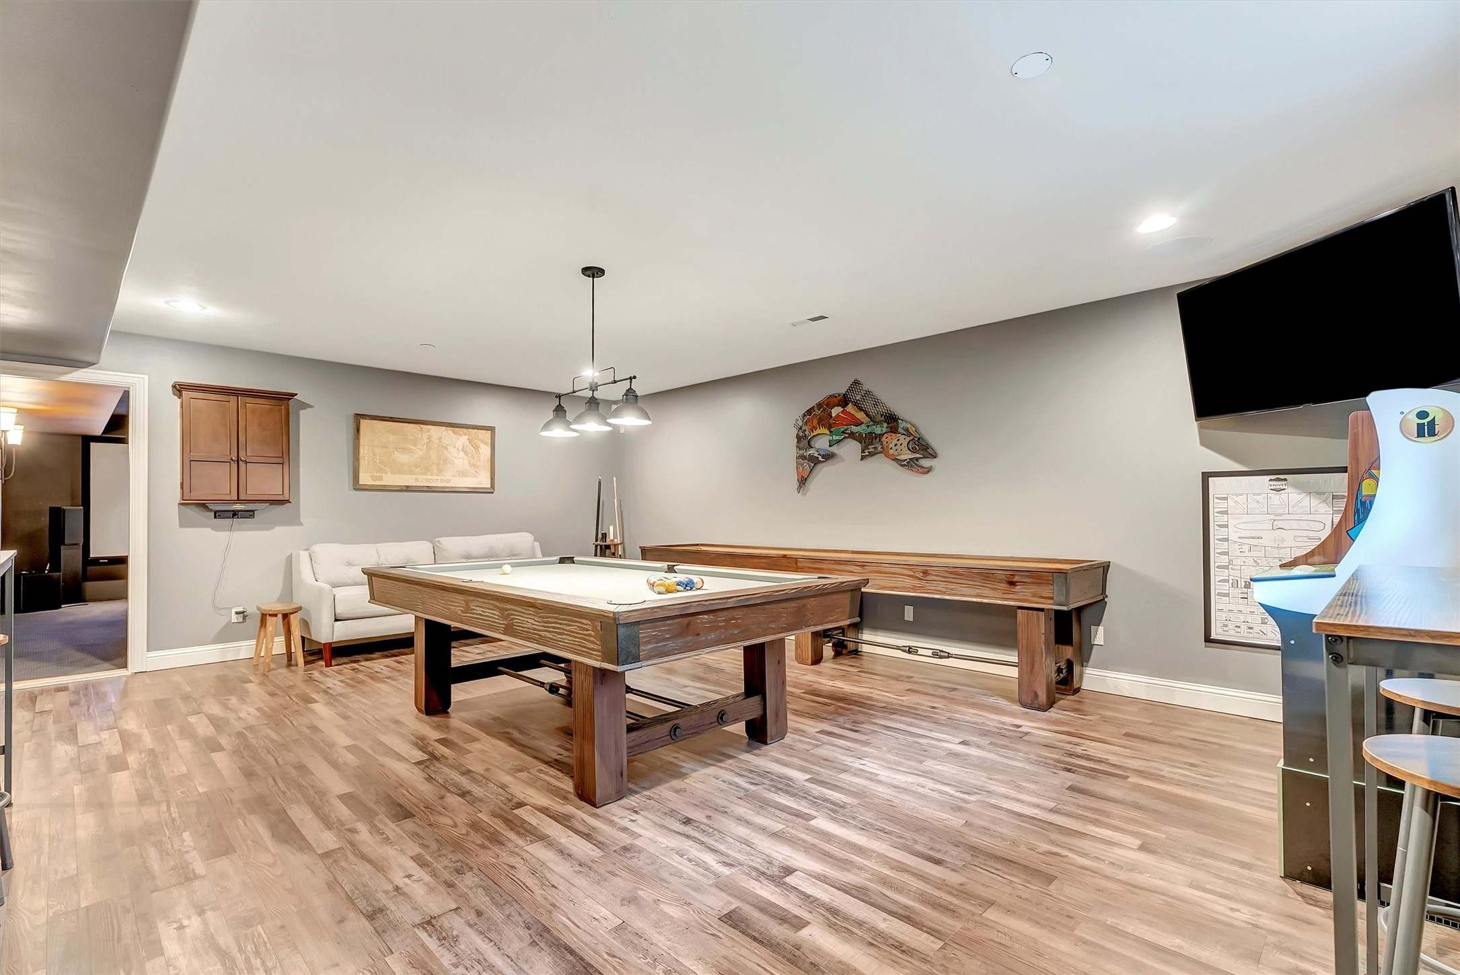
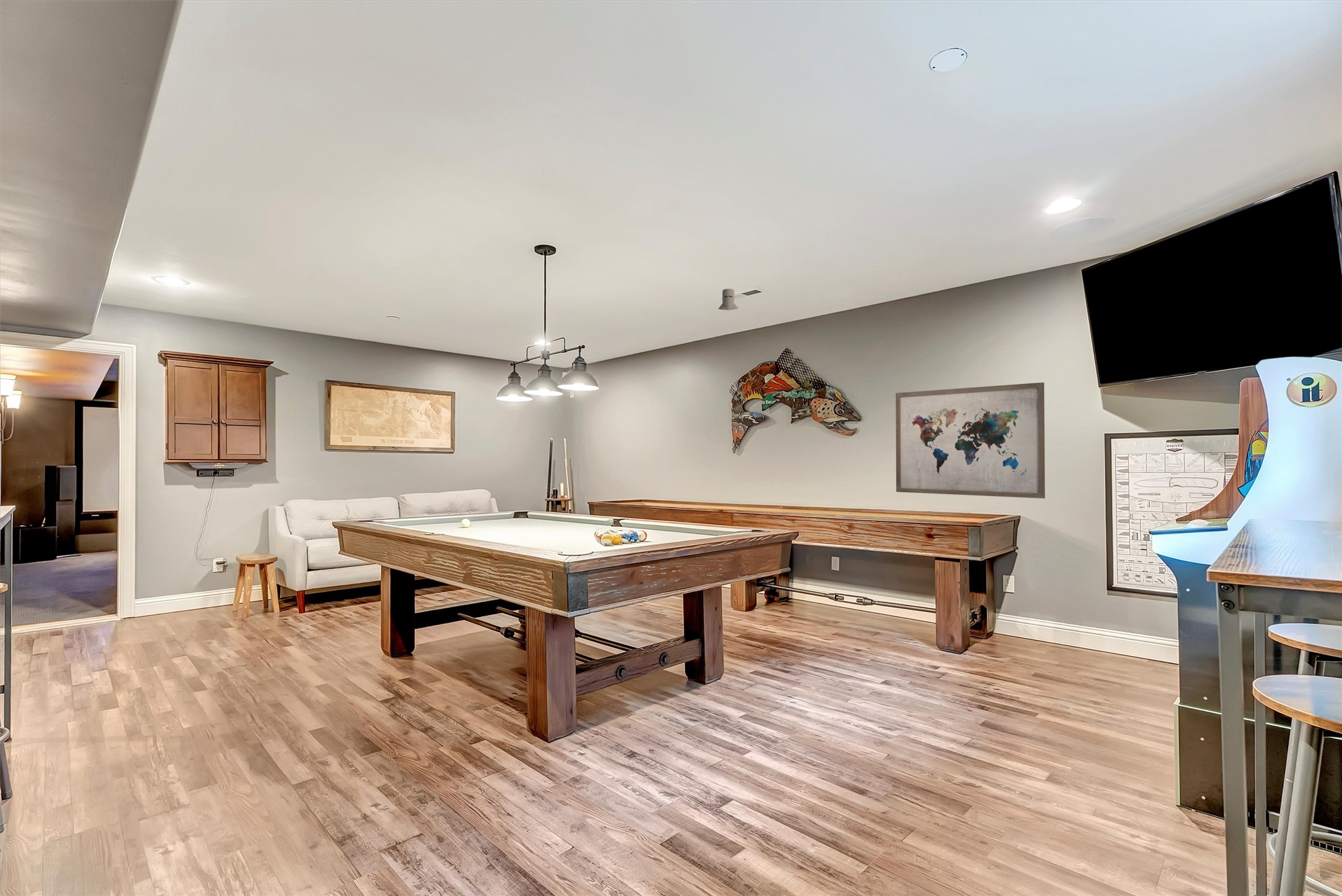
+ wall art [895,382,1046,499]
+ knight helmet [718,288,739,311]
